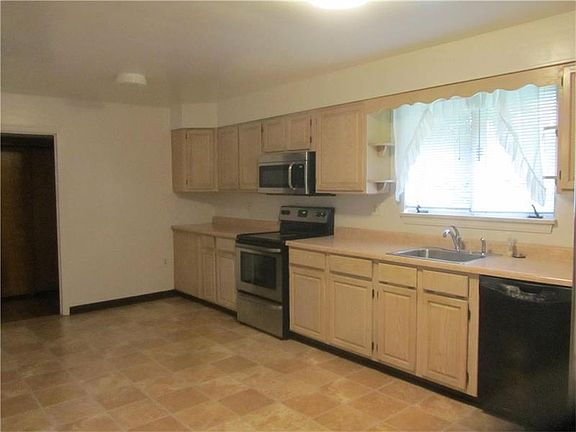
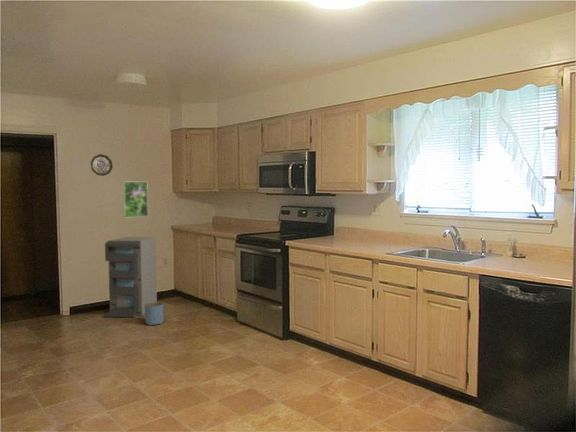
+ decorative plate [90,153,114,177]
+ storage cabinet [102,236,158,318]
+ planter [144,301,165,326]
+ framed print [122,181,149,218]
